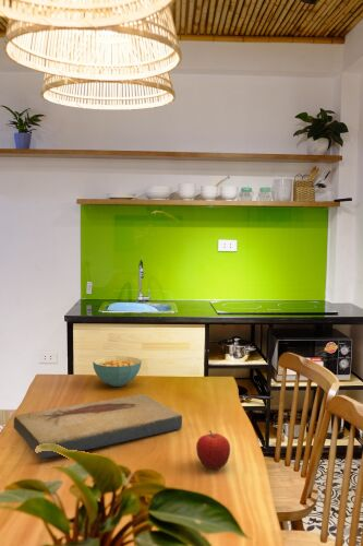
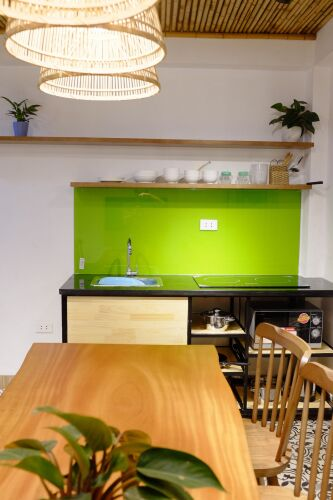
- cereal bowl [92,355,143,388]
- fish fossil [12,393,183,460]
- fruit [195,429,231,471]
